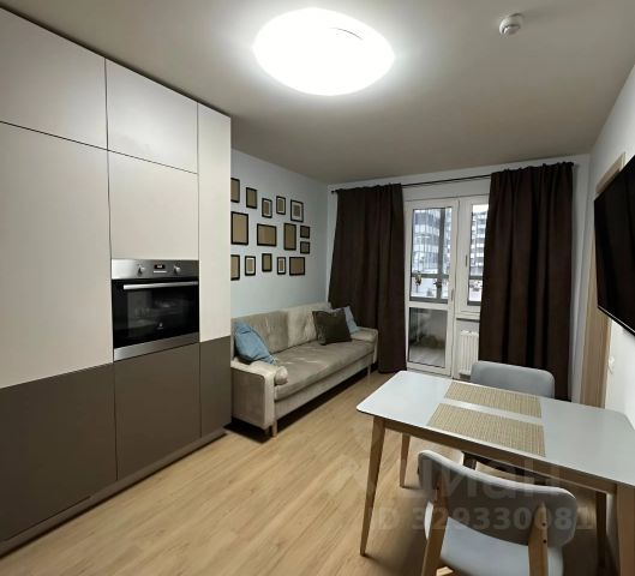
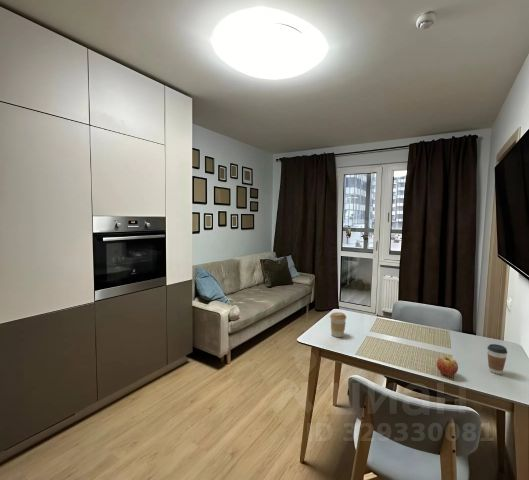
+ coffee cup [486,343,509,375]
+ coffee cup [329,312,347,338]
+ fruit [435,355,459,377]
